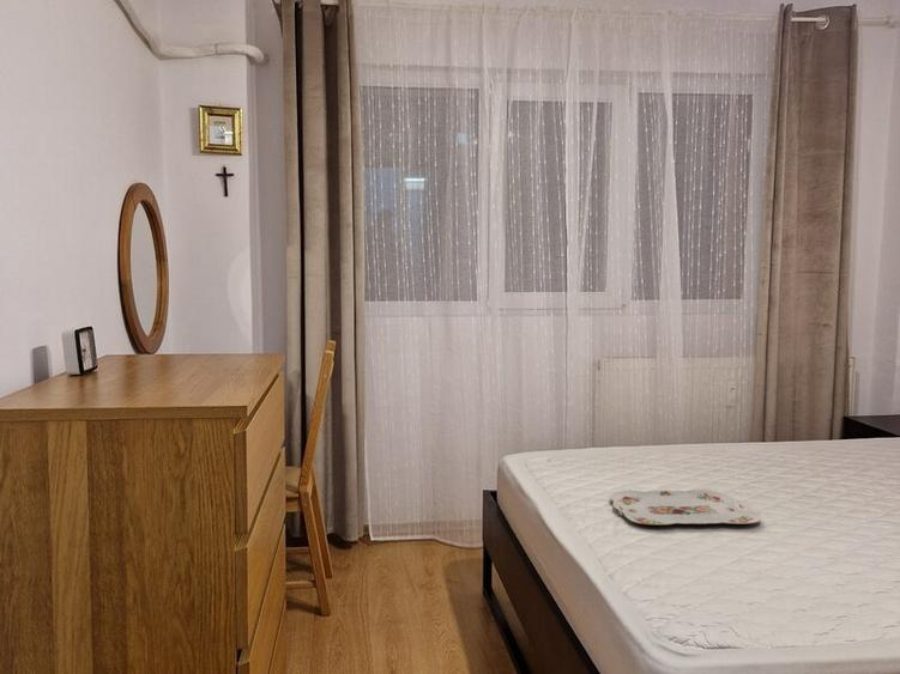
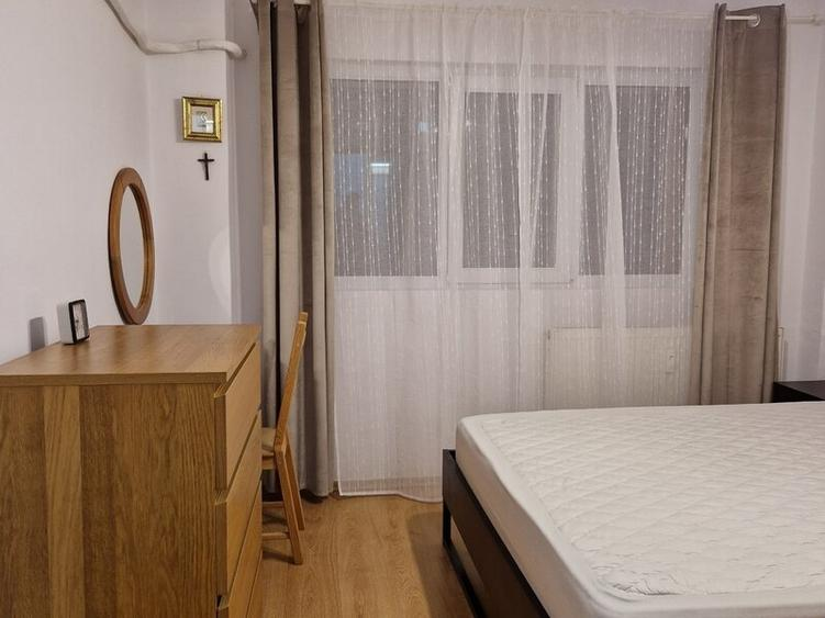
- serving tray [608,488,761,526]
